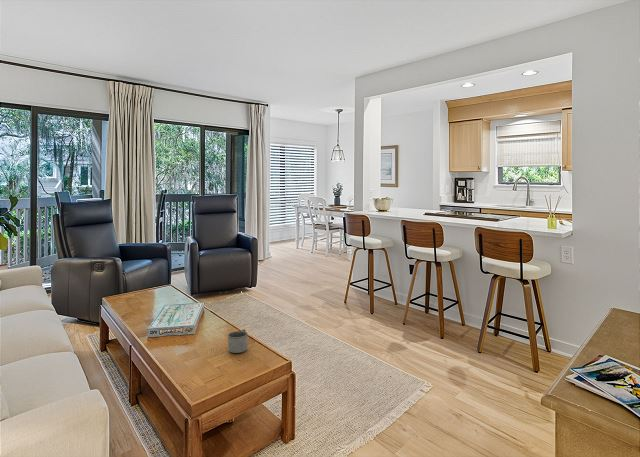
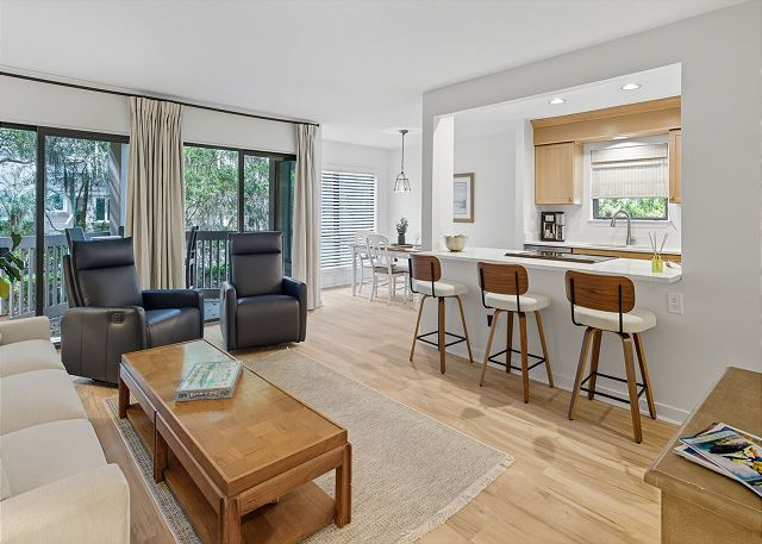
- mug [227,328,249,354]
